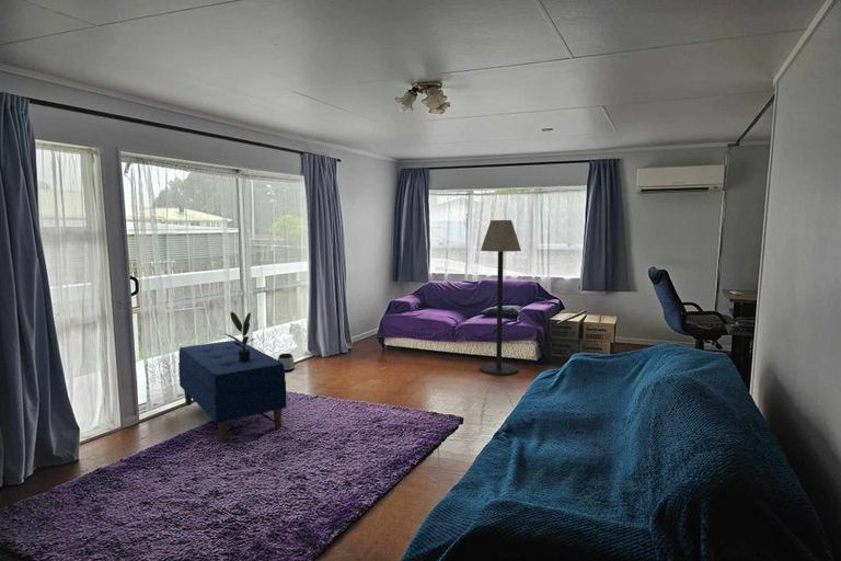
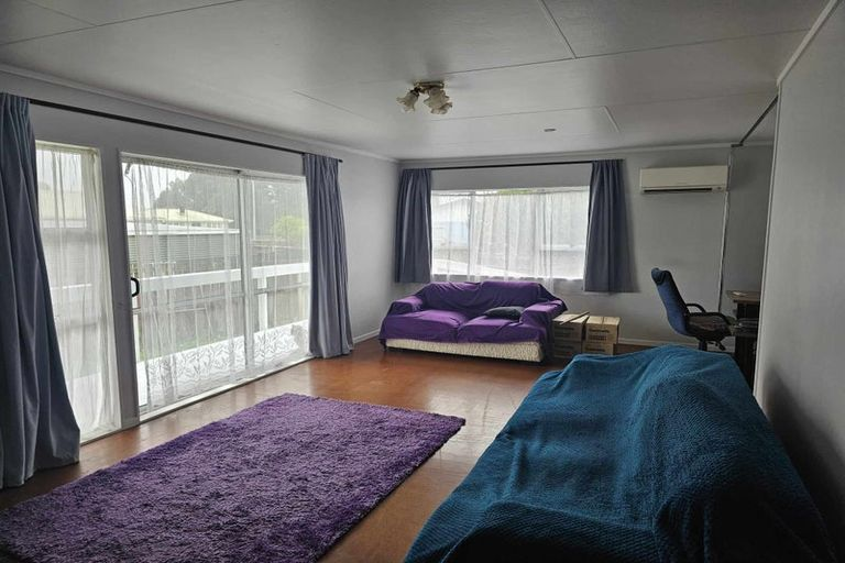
- bench [177,340,288,444]
- floor lamp [479,219,522,376]
- potted plant [223,311,257,362]
- speaker [277,353,296,374]
